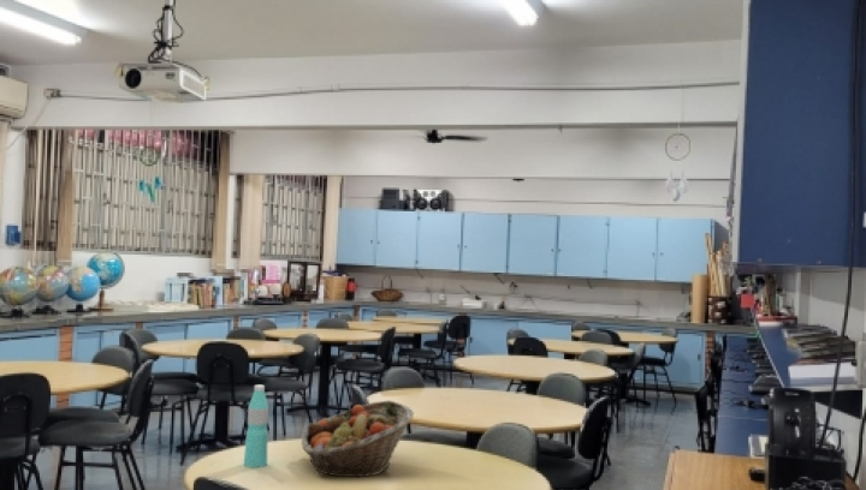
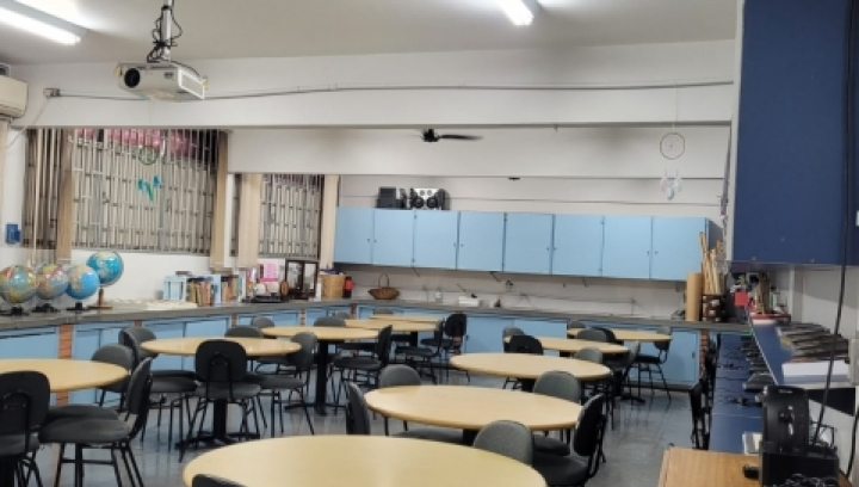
- fruit basket [301,399,415,478]
- water bottle [243,384,269,468]
